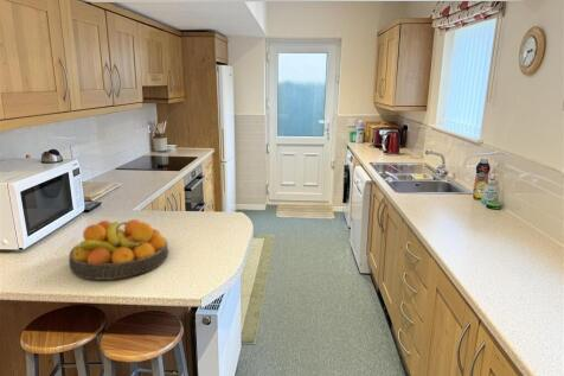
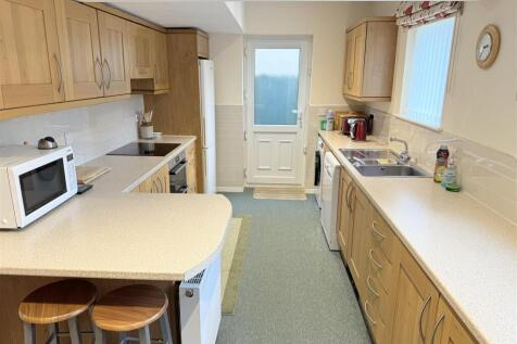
- fruit bowl [68,218,169,281]
